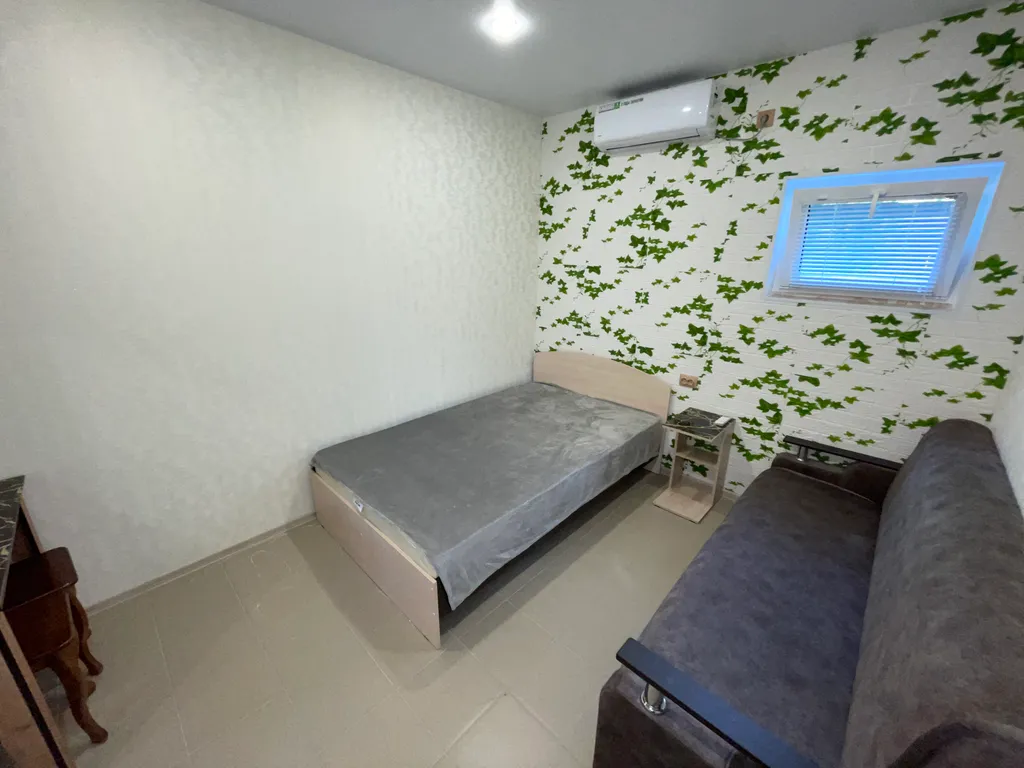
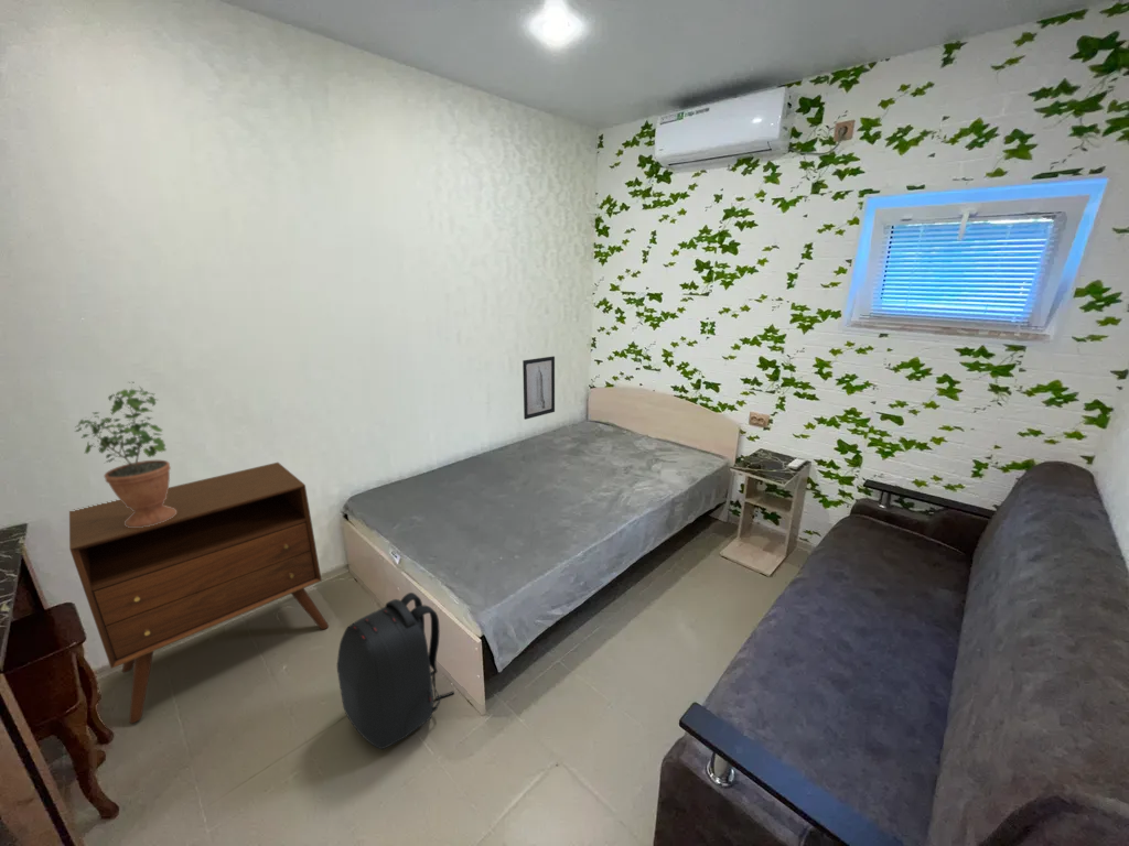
+ backpack [335,592,455,750]
+ potted plant [73,381,176,528]
+ cabinet [68,462,330,724]
+ wall art [522,355,556,421]
